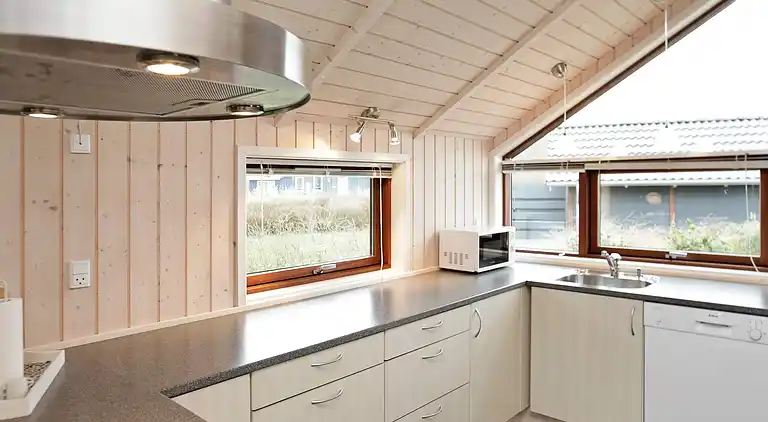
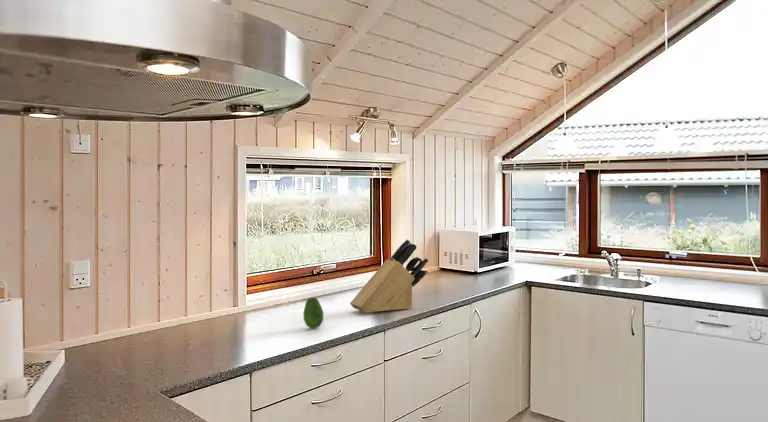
+ knife block [349,238,429,314]
+ fruit [302,296,324,329]
